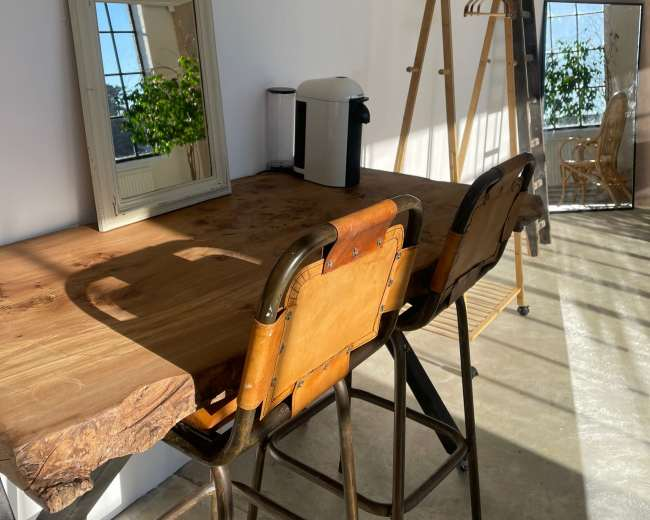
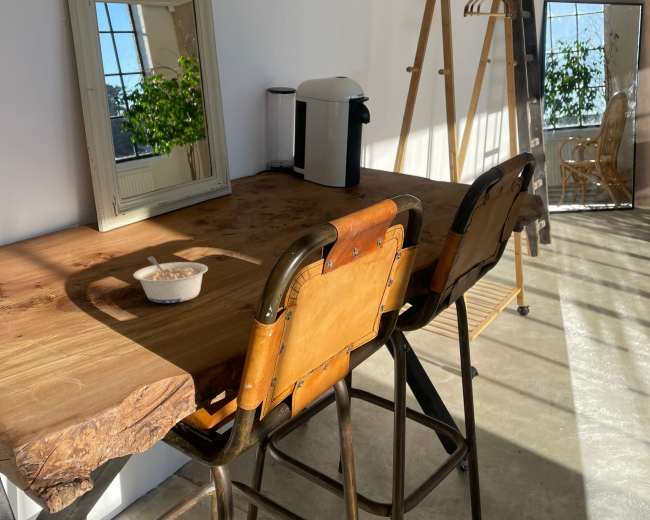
+ legume [132,255,209,304]
